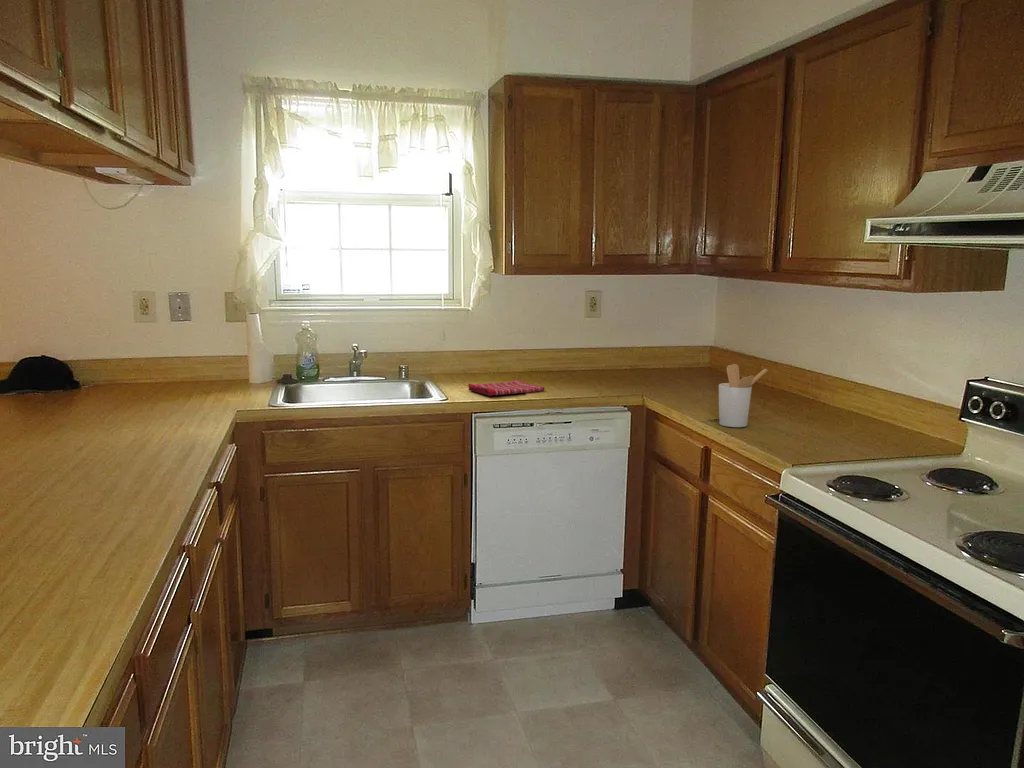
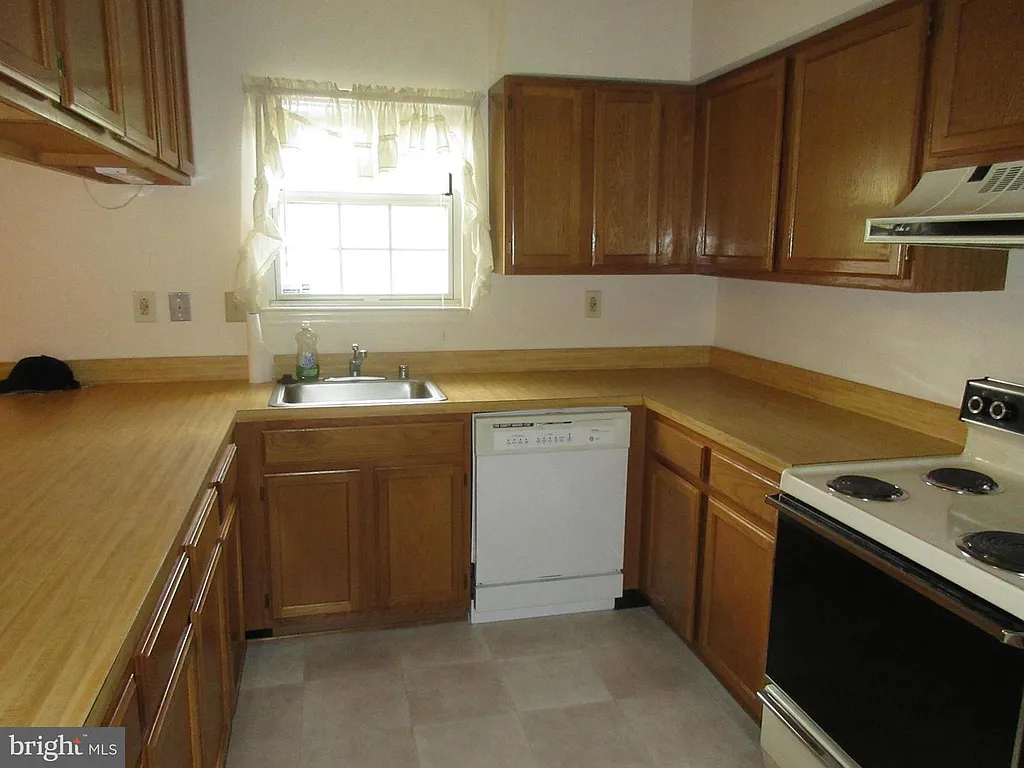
- dish towel [467,379,546,397]
- utensil holder [718,363,768,428]
